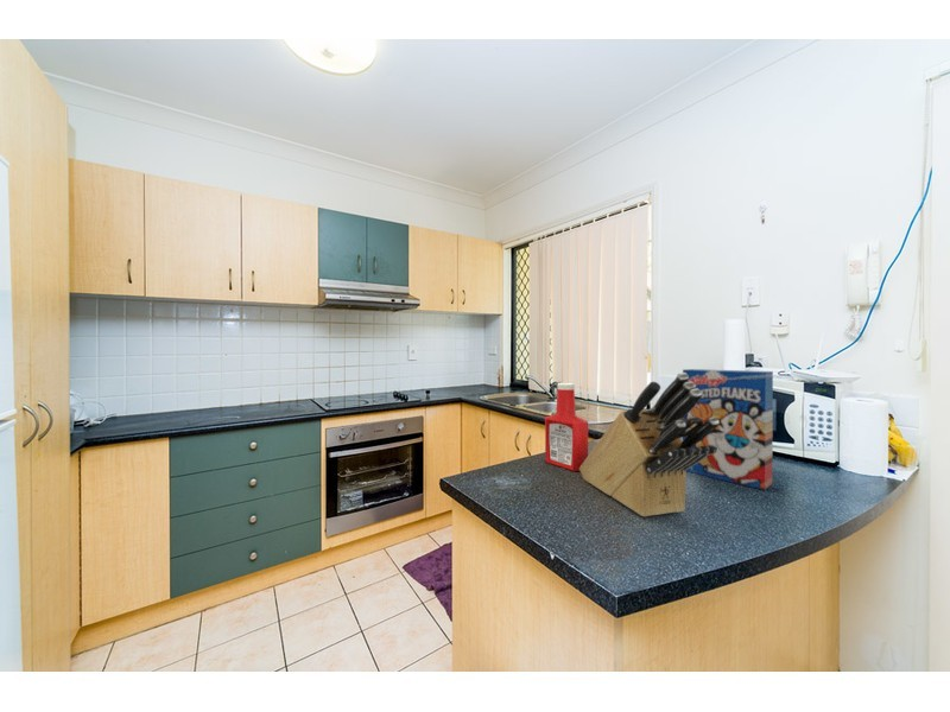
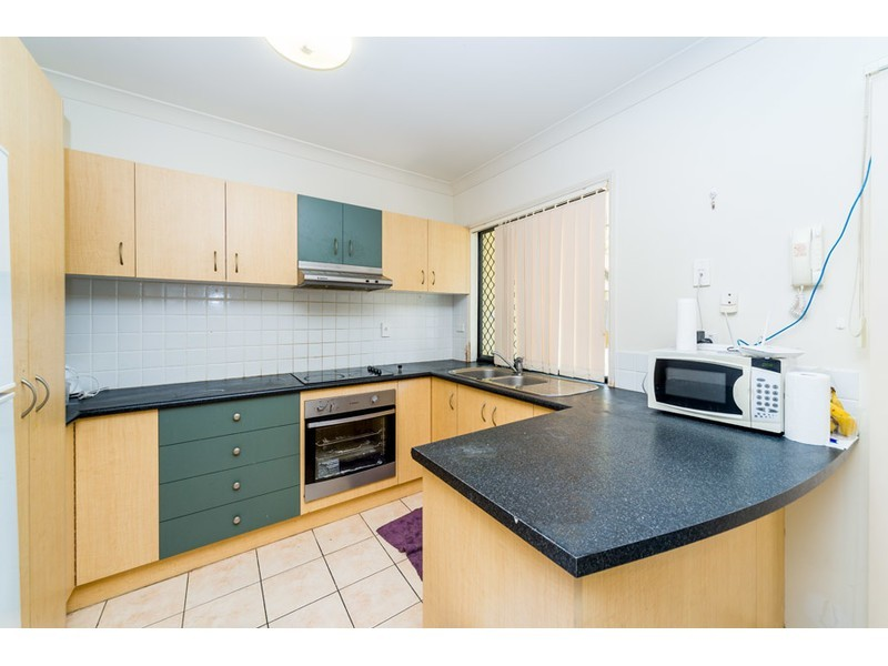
- cereal box [682,368,774,491]
- soap bottle [544,382,589,472]
- knife block [580,371,720,517]
